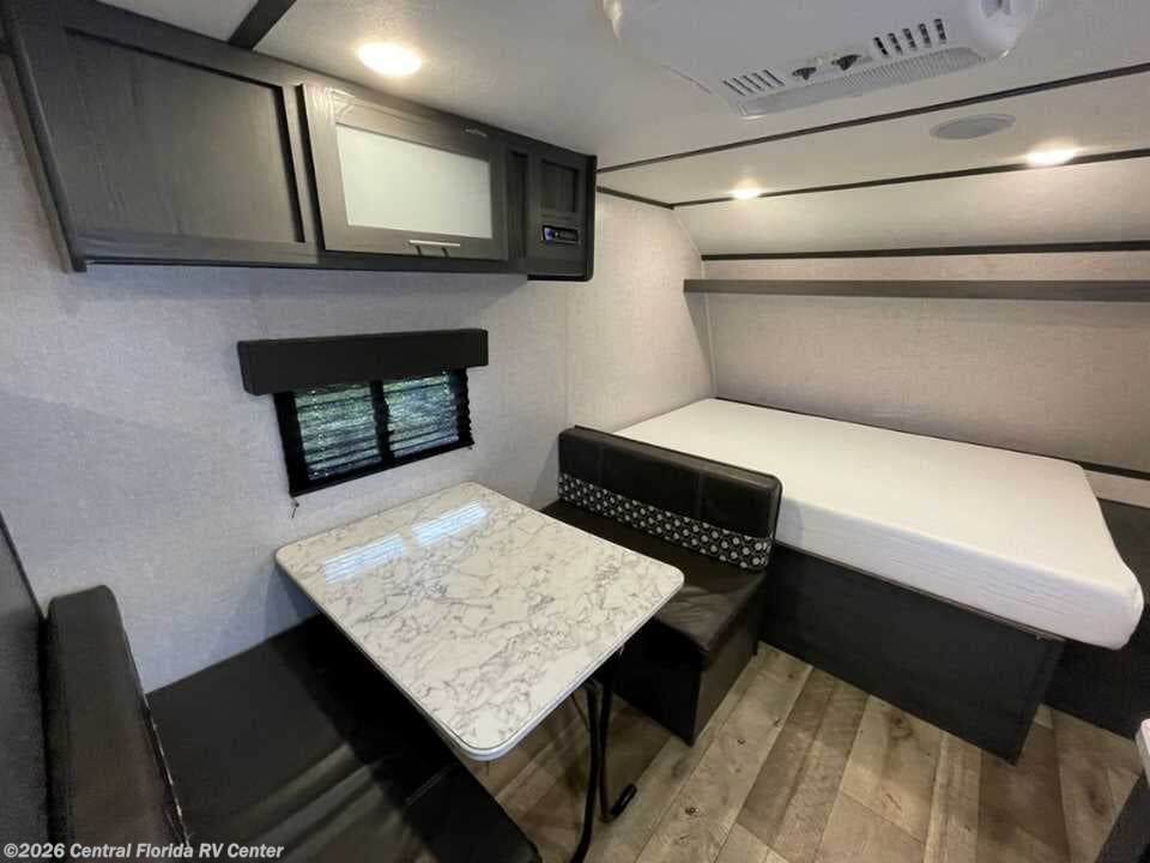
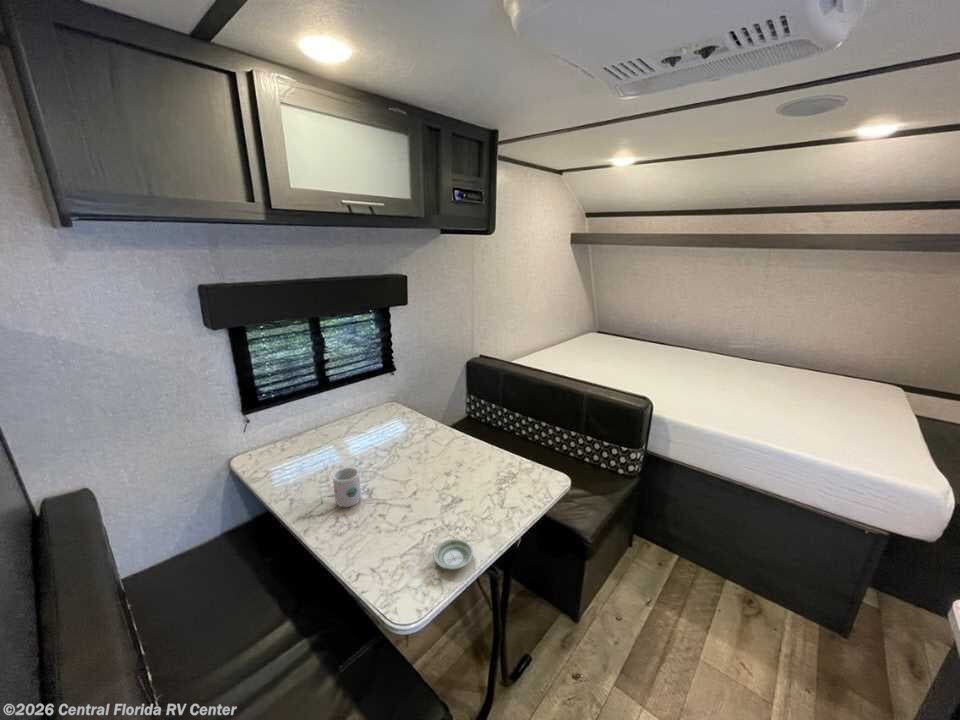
+ mug [332,466,362,508]
+ saucer [433,538,474,571]
